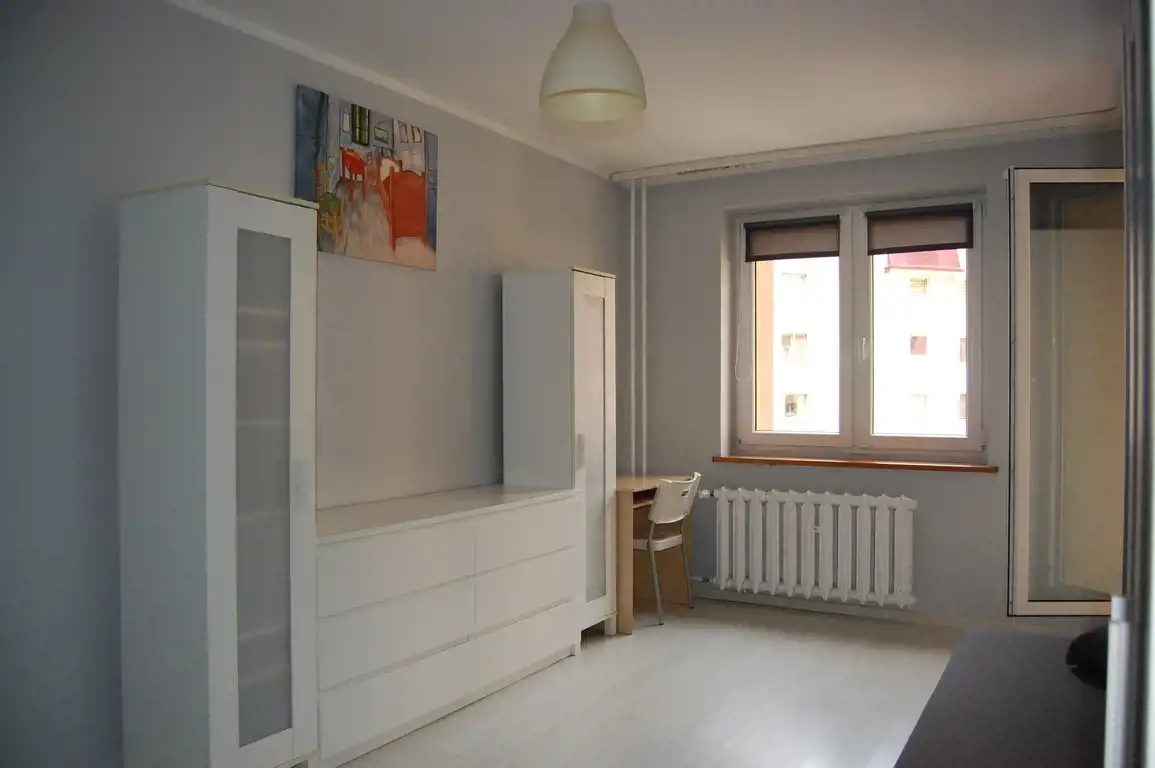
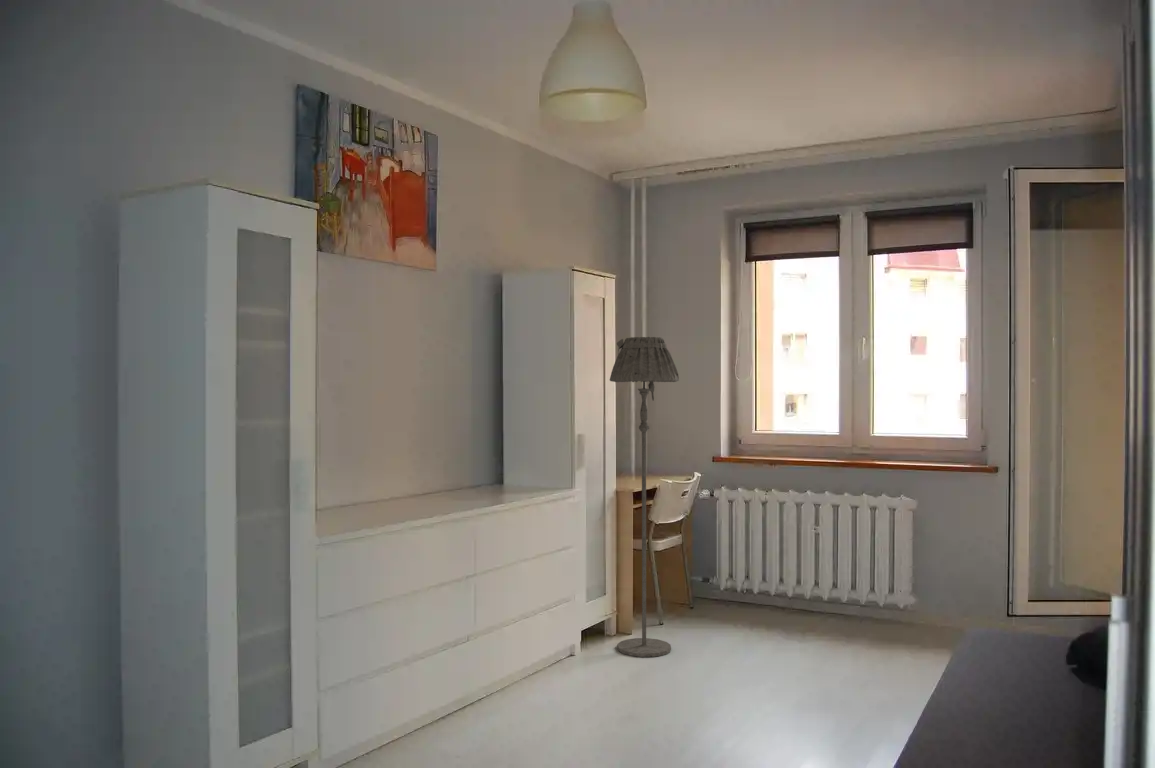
+ floor lamp [609,336,680,658]
